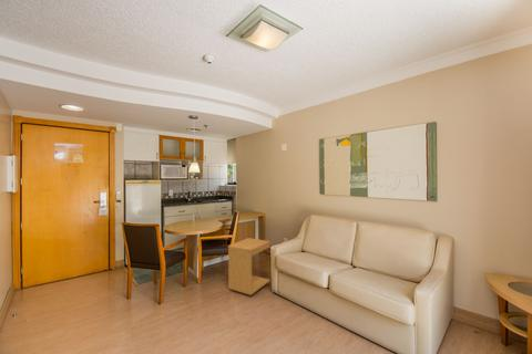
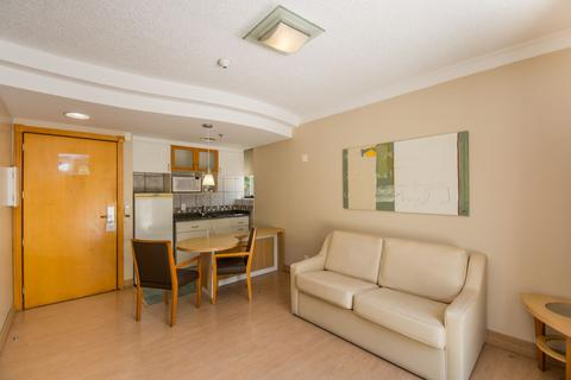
- side table [227,237,270,296]
